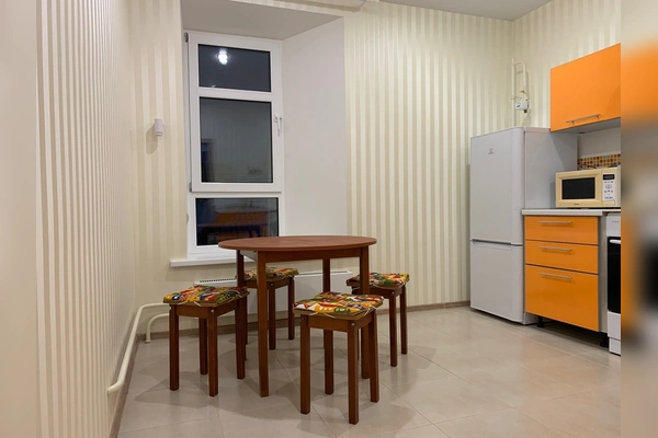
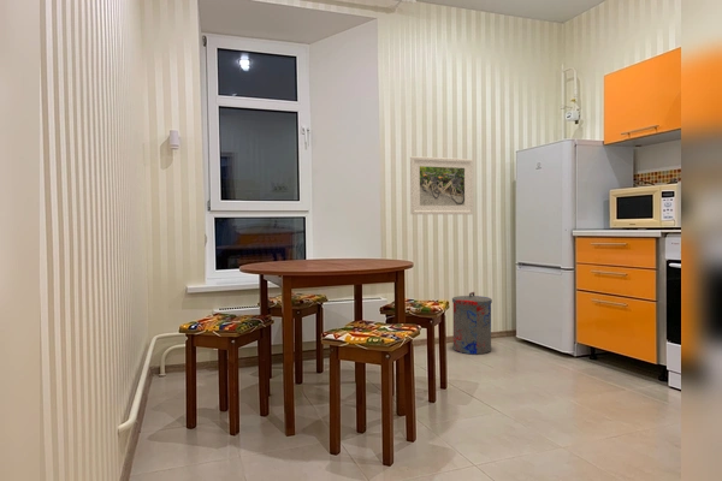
+ trash can [451,291,493,355]
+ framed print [409,155,474,215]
